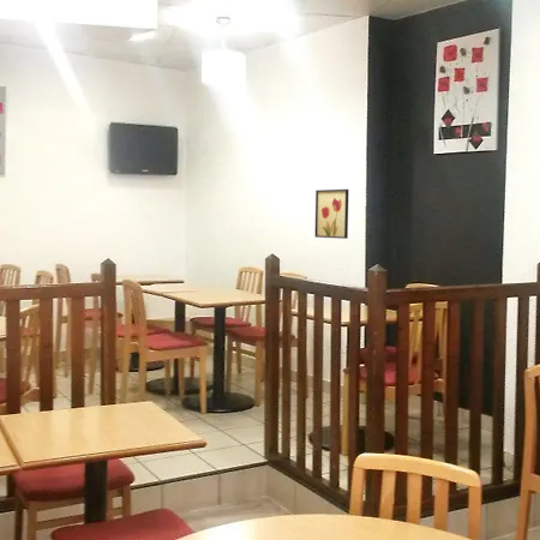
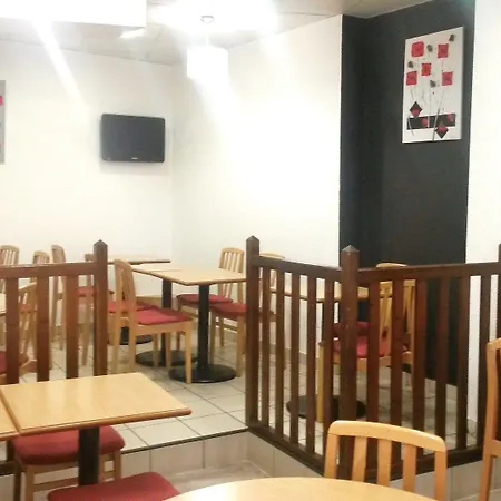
- wall art [314,188,350,240]
